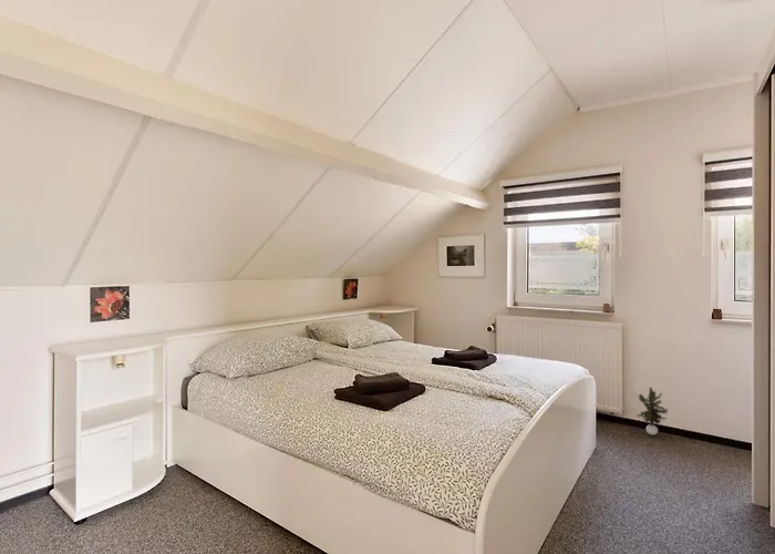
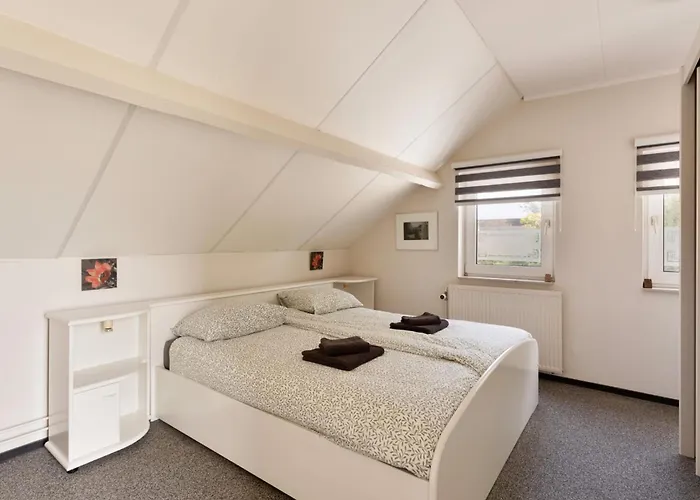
- potted plant [636,386,670,437]
